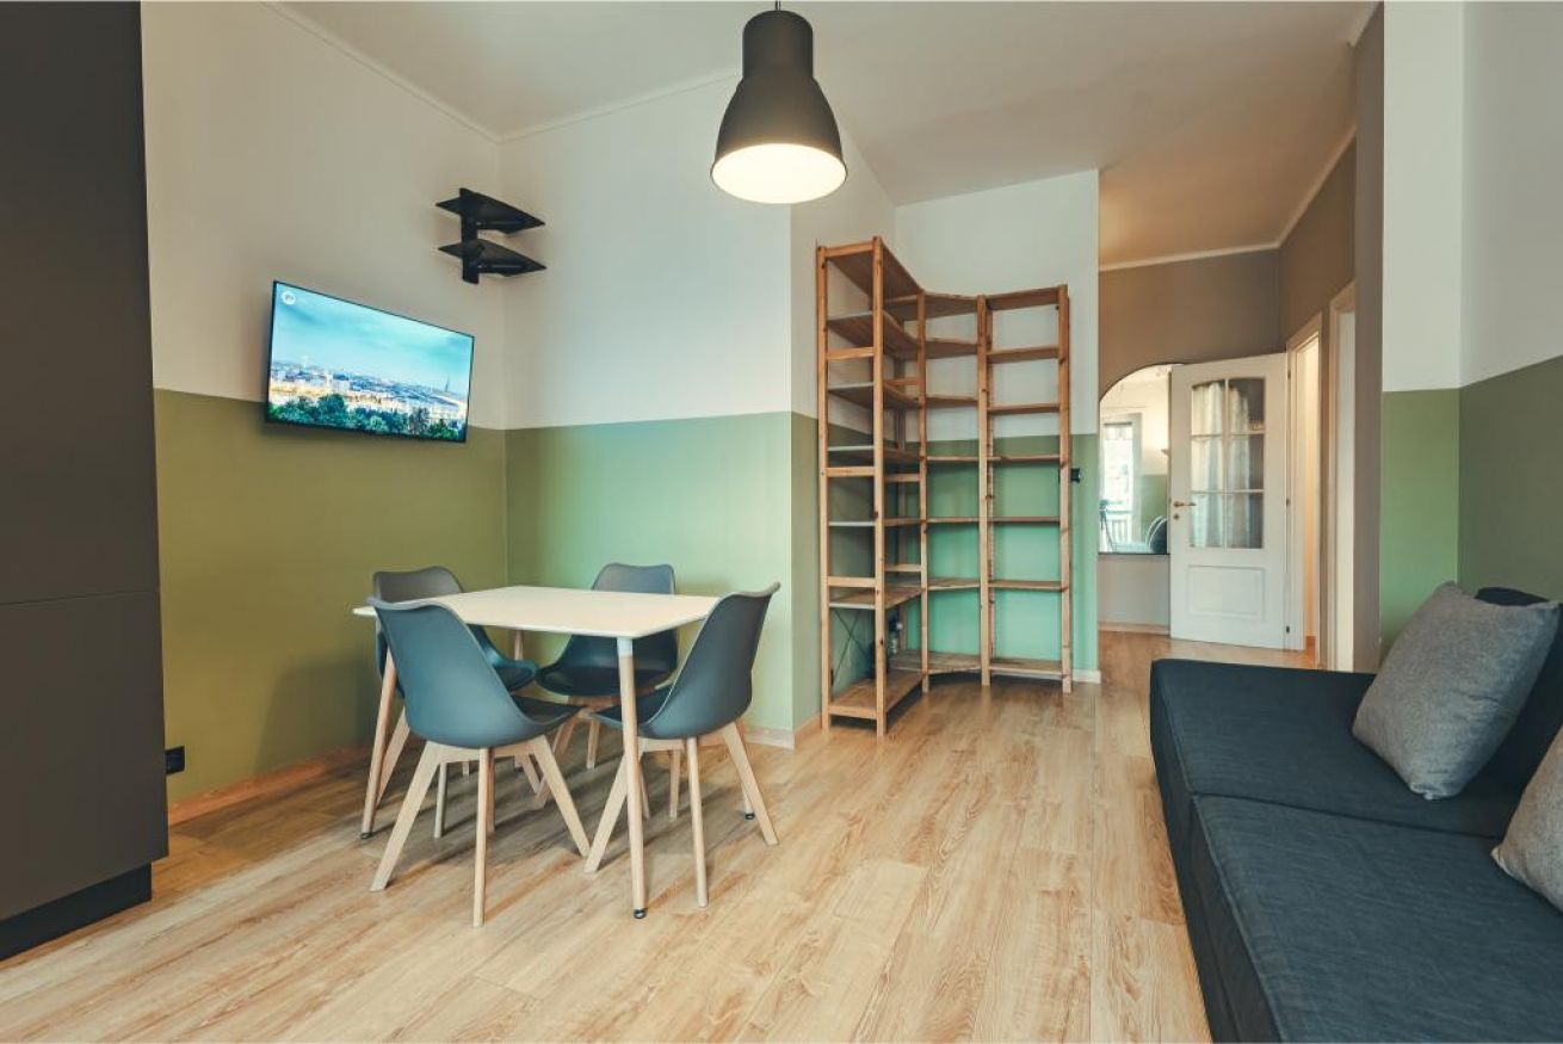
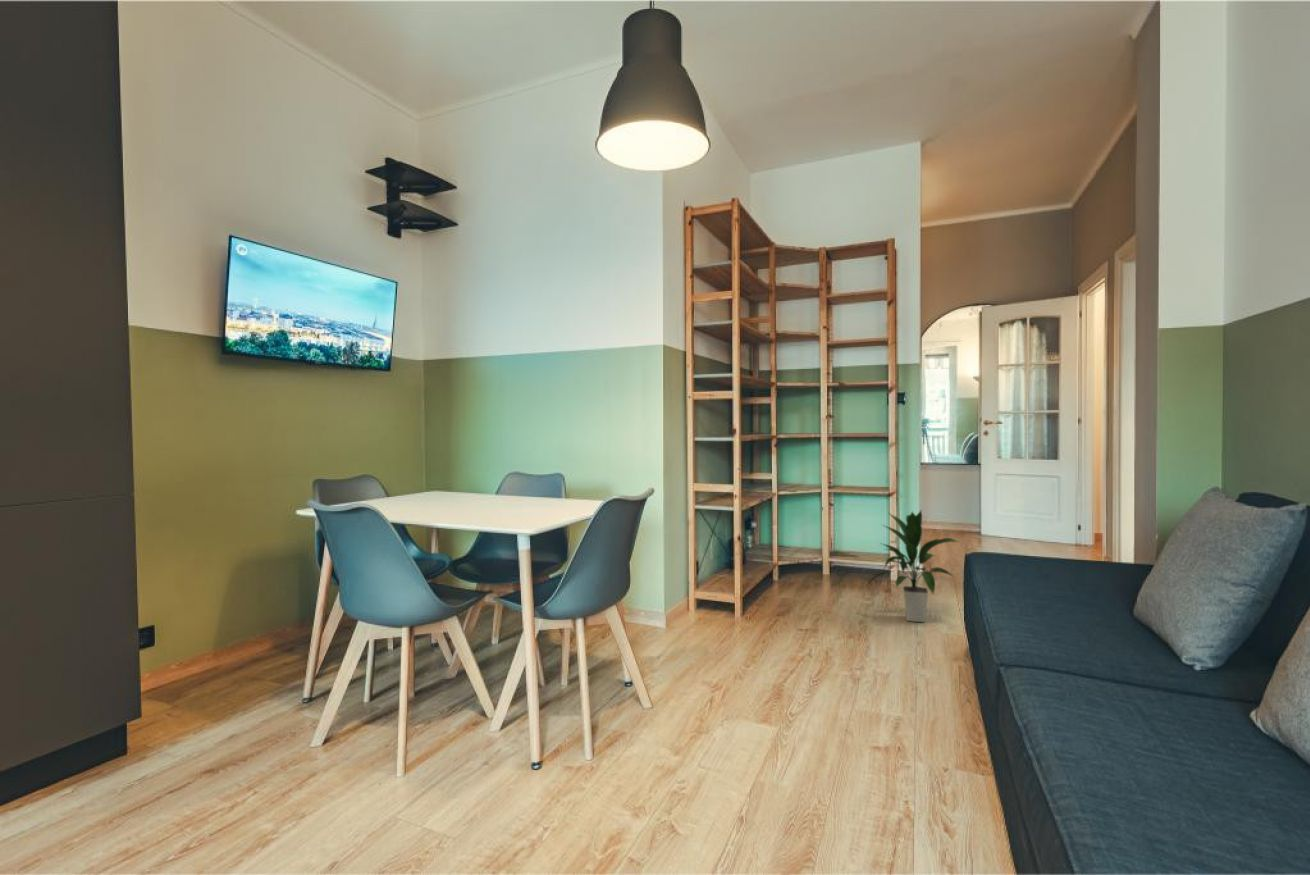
+ indoor plant [864,509,959,624]
